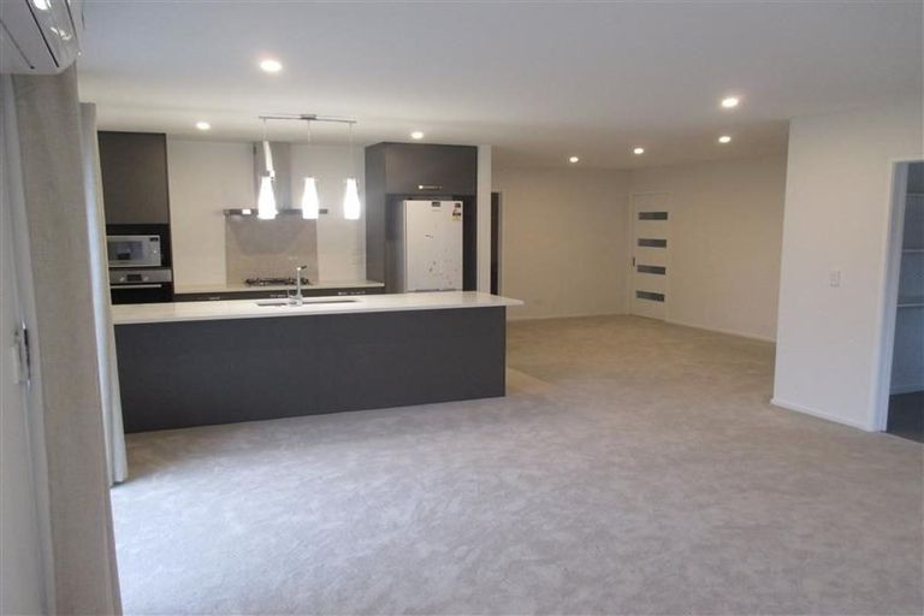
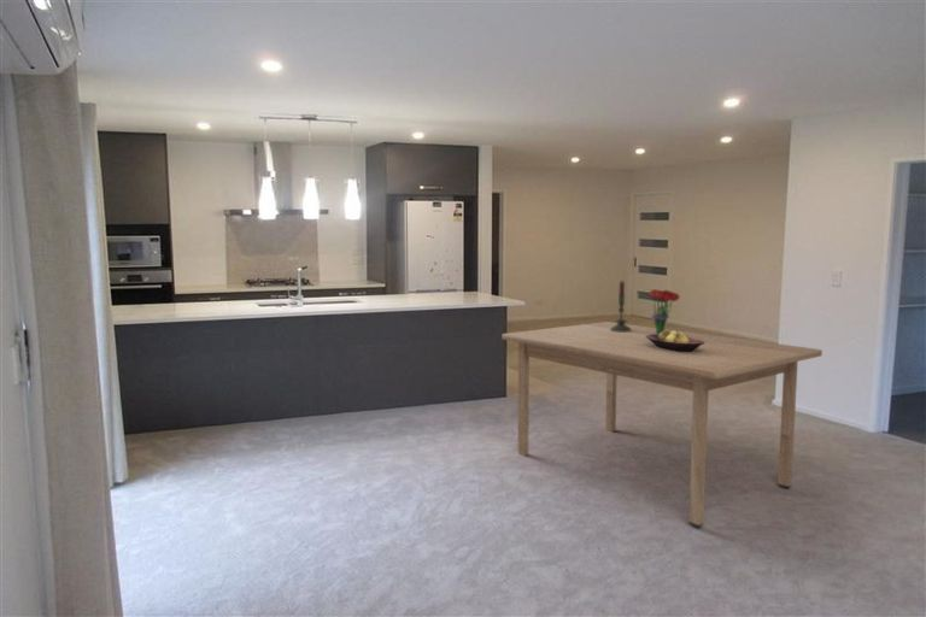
+ bouquet [649,288,681,334]
+ fruit bowl [645,328,705,352]
+ table [500,321,824,528]
+ candle [610,281,631,333]
